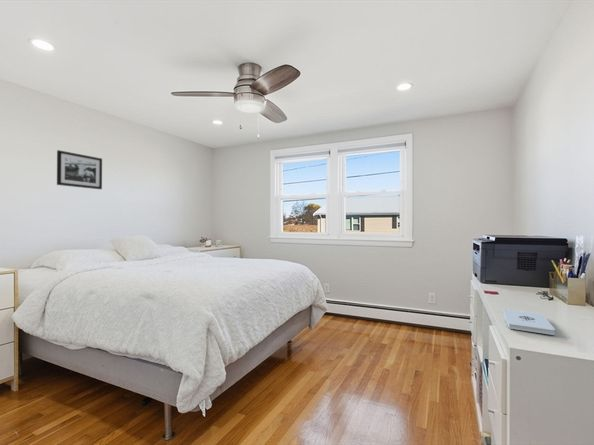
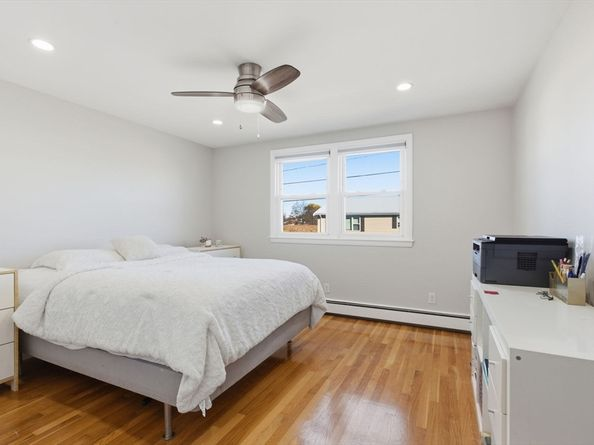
- picture frame [56,149,103,190]
- notepad [502,308,556,336]
